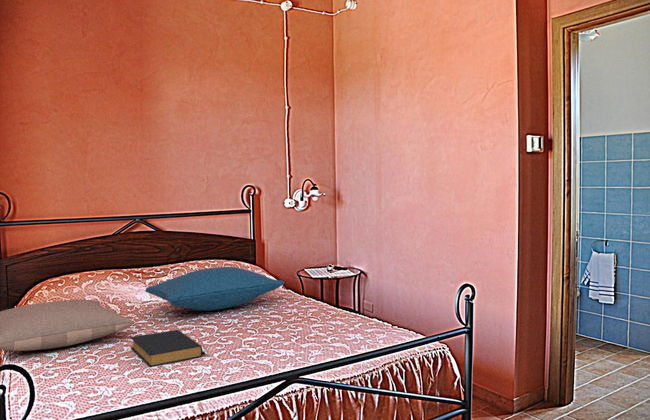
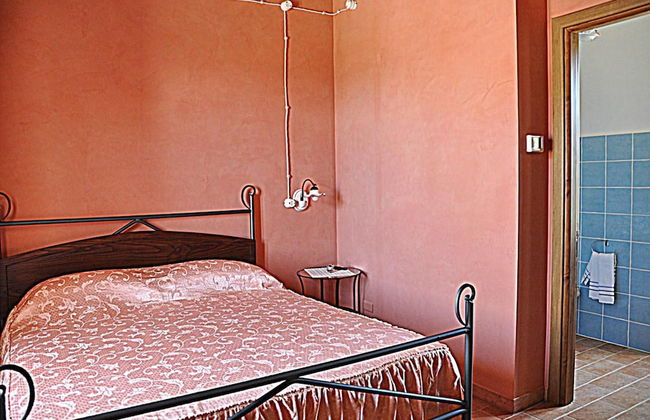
- hardback book [129,329,203,368]
- pillow [0,299,133,352]
- pillow [144,266,285,312]
